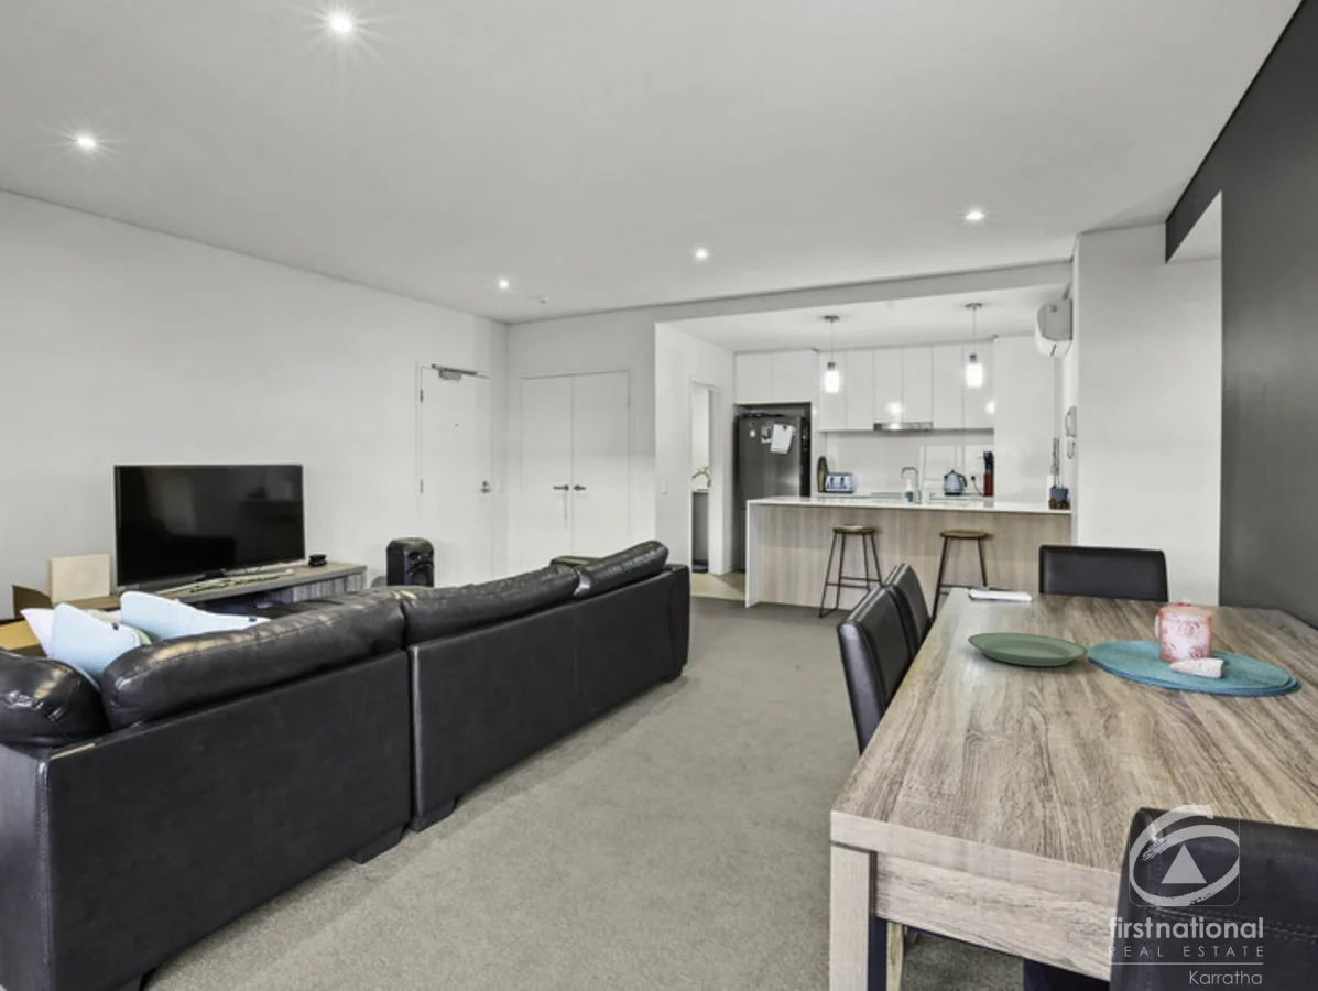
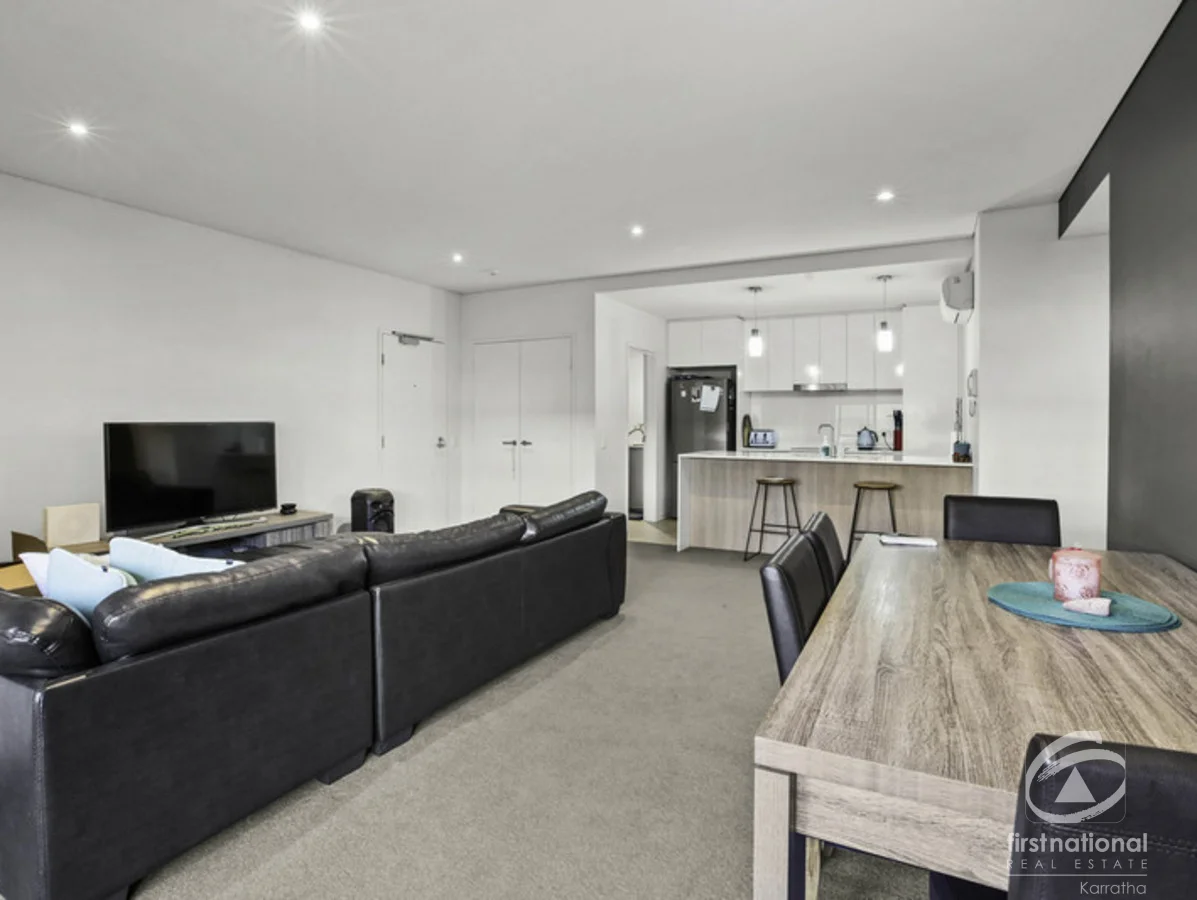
- plate [967,632,1090,667]
